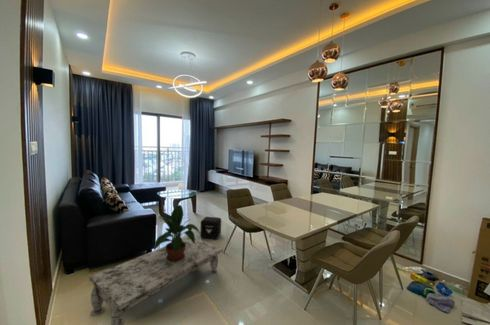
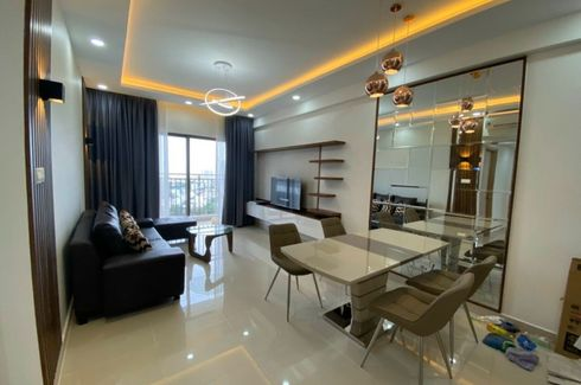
- air purifier [199,216,222,240]
- potted plant [153,204,201,262]
- coffee table [89,236,224,325]
